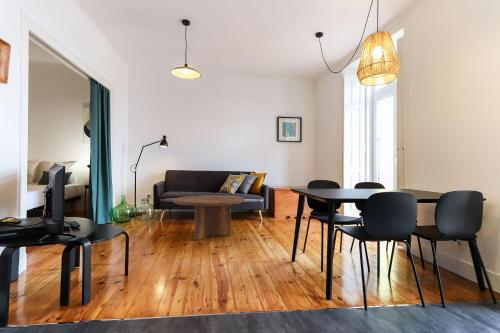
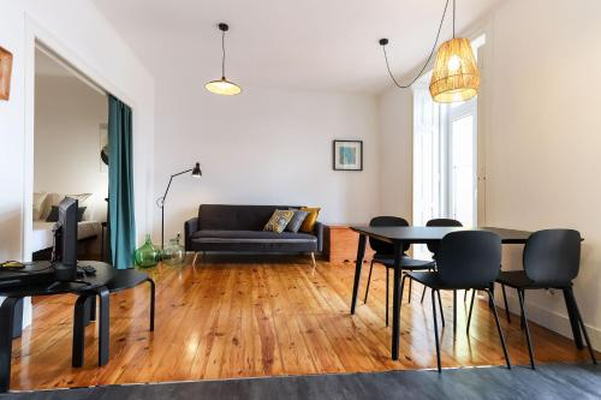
- coffee table [172,194,246,241]
